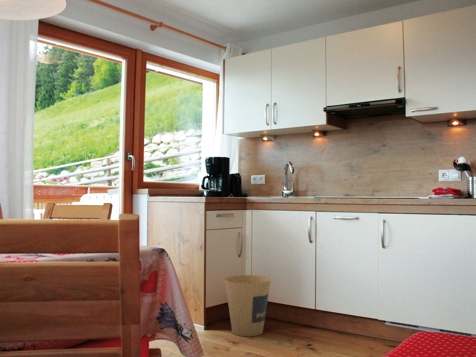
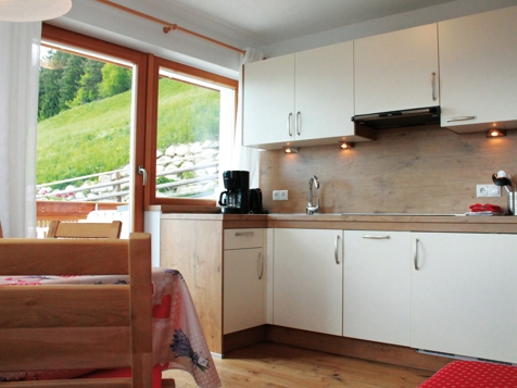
- trash can [224,274,272,337]
